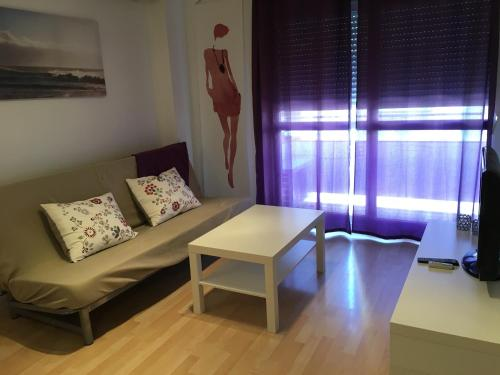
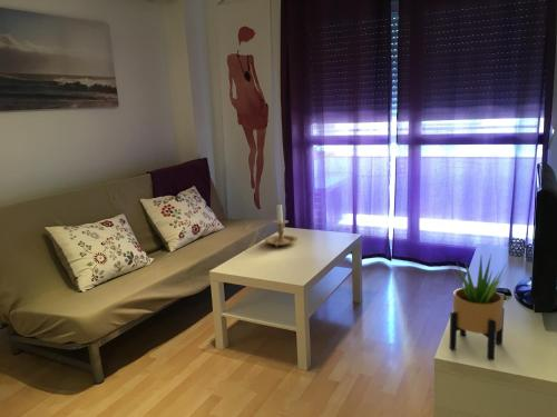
+ candle holder [264,203,299,248]
+ potted plant [448,254,512,361]
